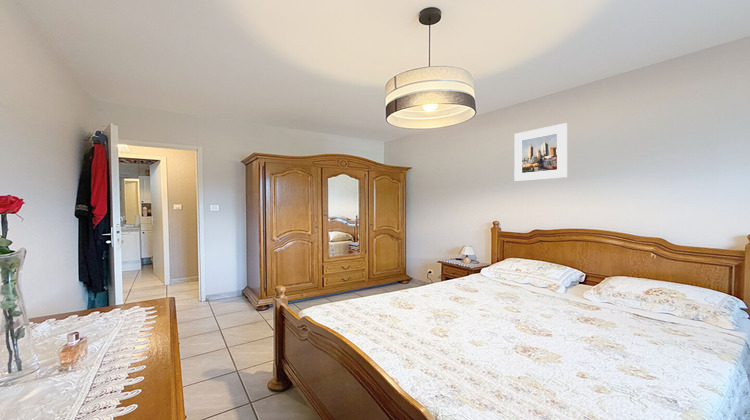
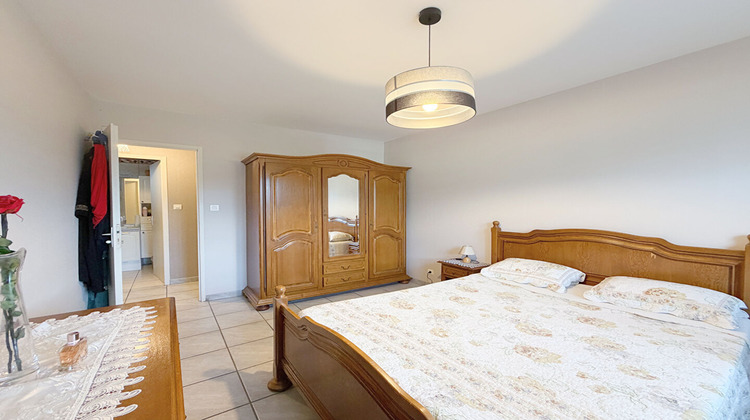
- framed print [513,122,568,182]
